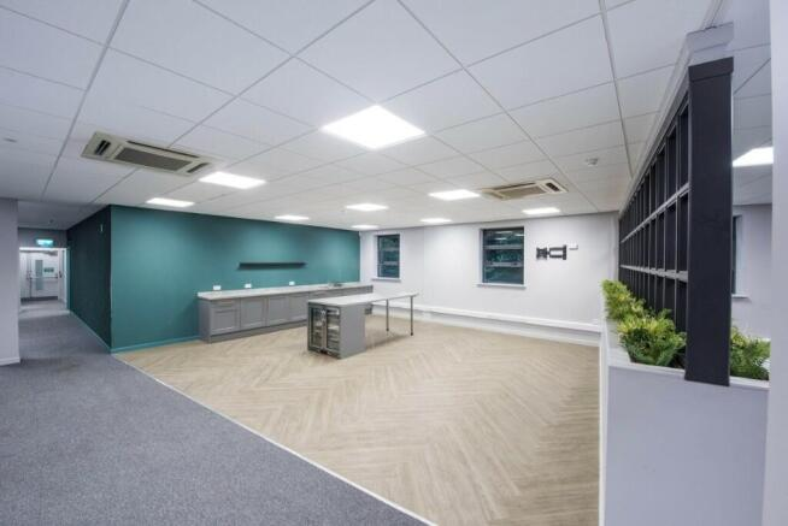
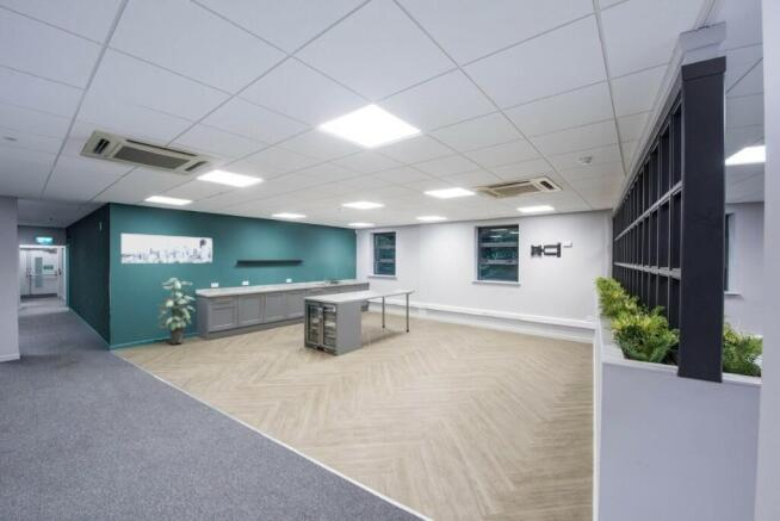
+ indoor plant [155,277,197,346]
+ wall art [119,232,213,265]
